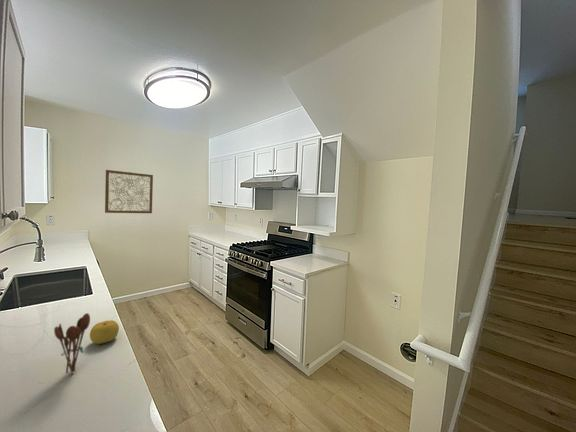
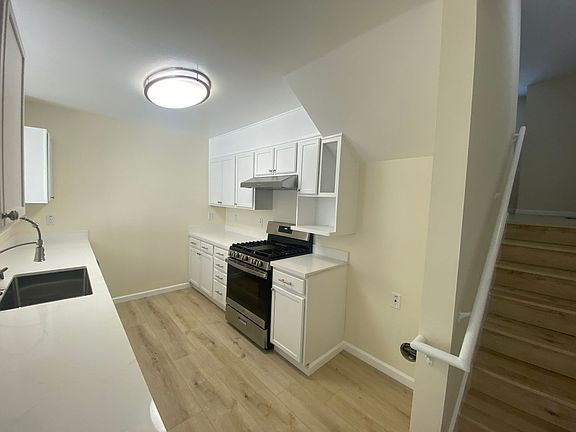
- fruit [89,319,120,345]
- utensil holder [53,312,91,375]
- wall art [104,169,154,214]
